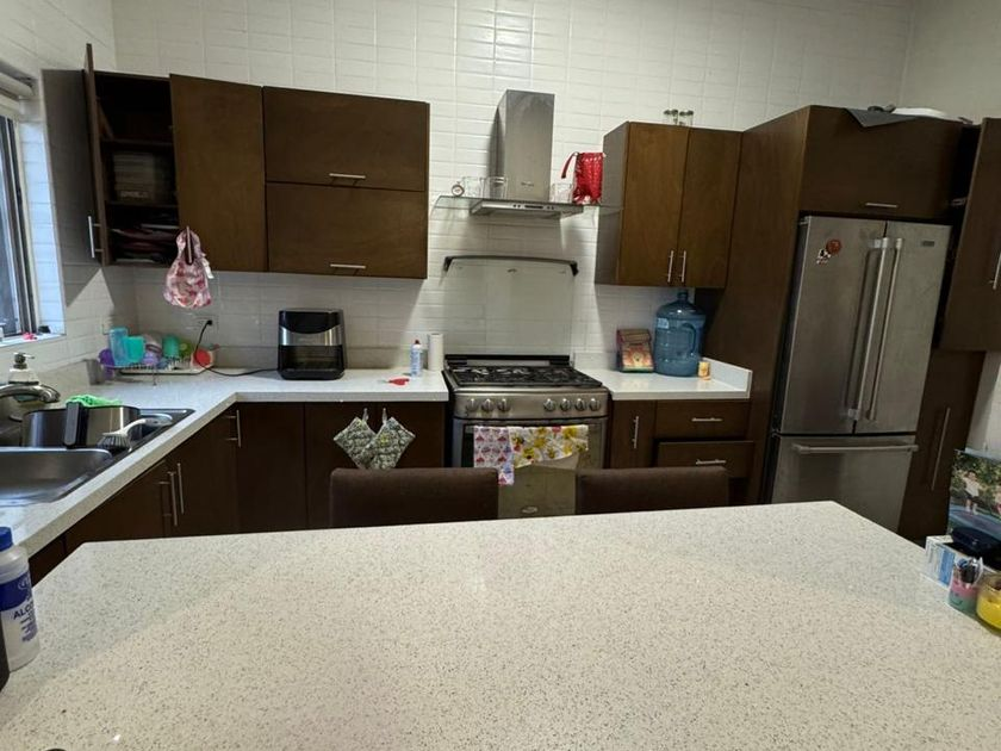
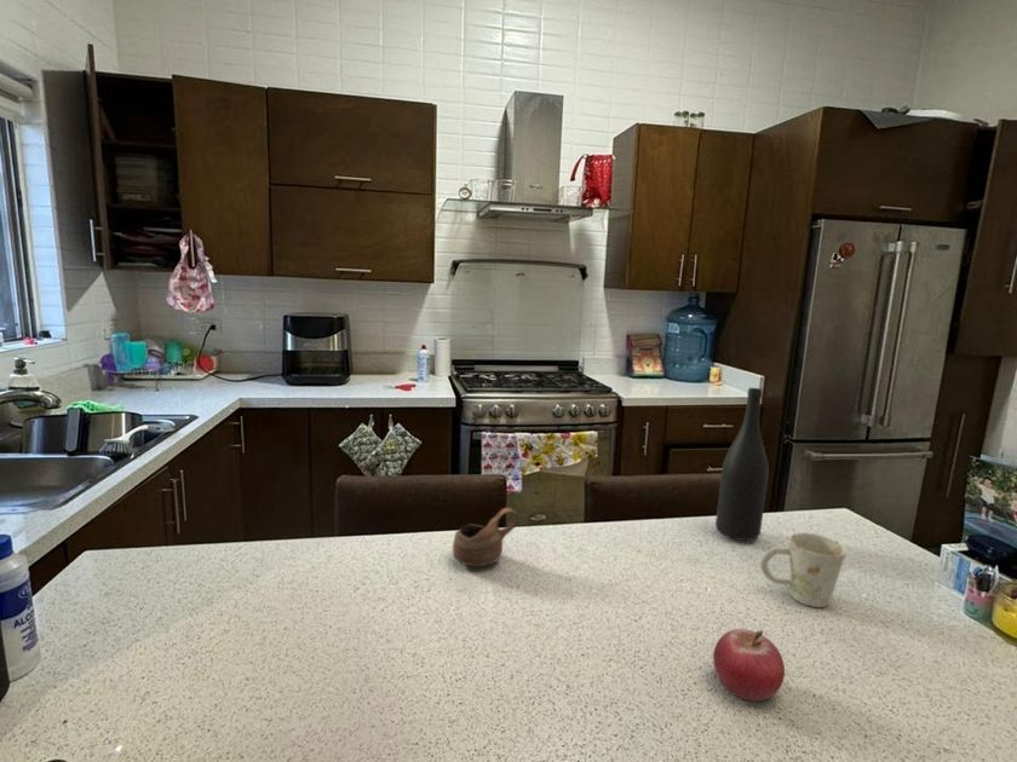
+ cup [452,507,519,567]
+ mug [759,532,847,608]
+ fruit [712,628,786,703]
+ wine bottle [714,387,770,542]
